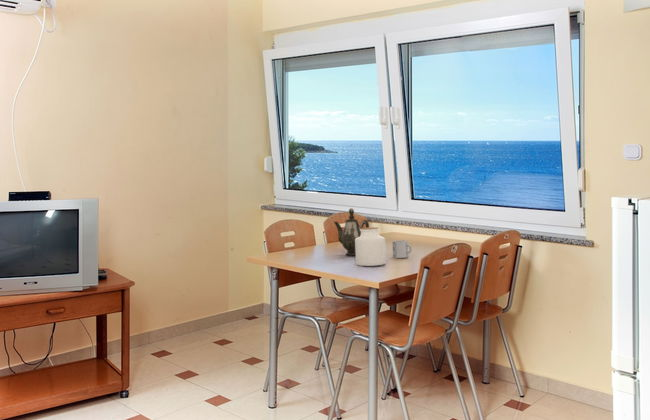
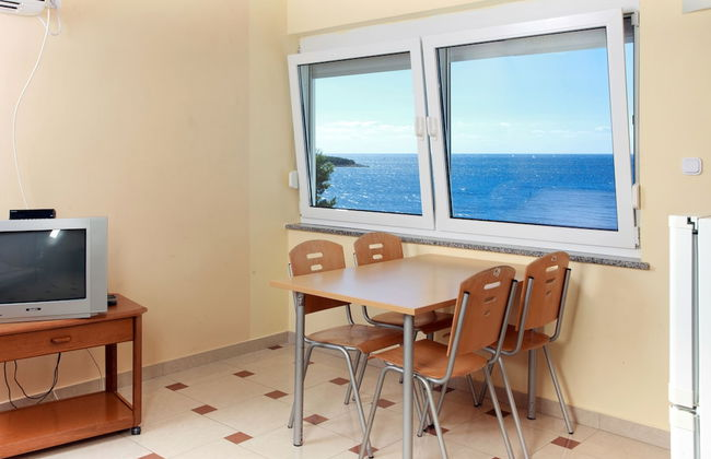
- jar [355,226,387,267]
- teapot [332,207,370,256]
- cup [392,240,413,259]
